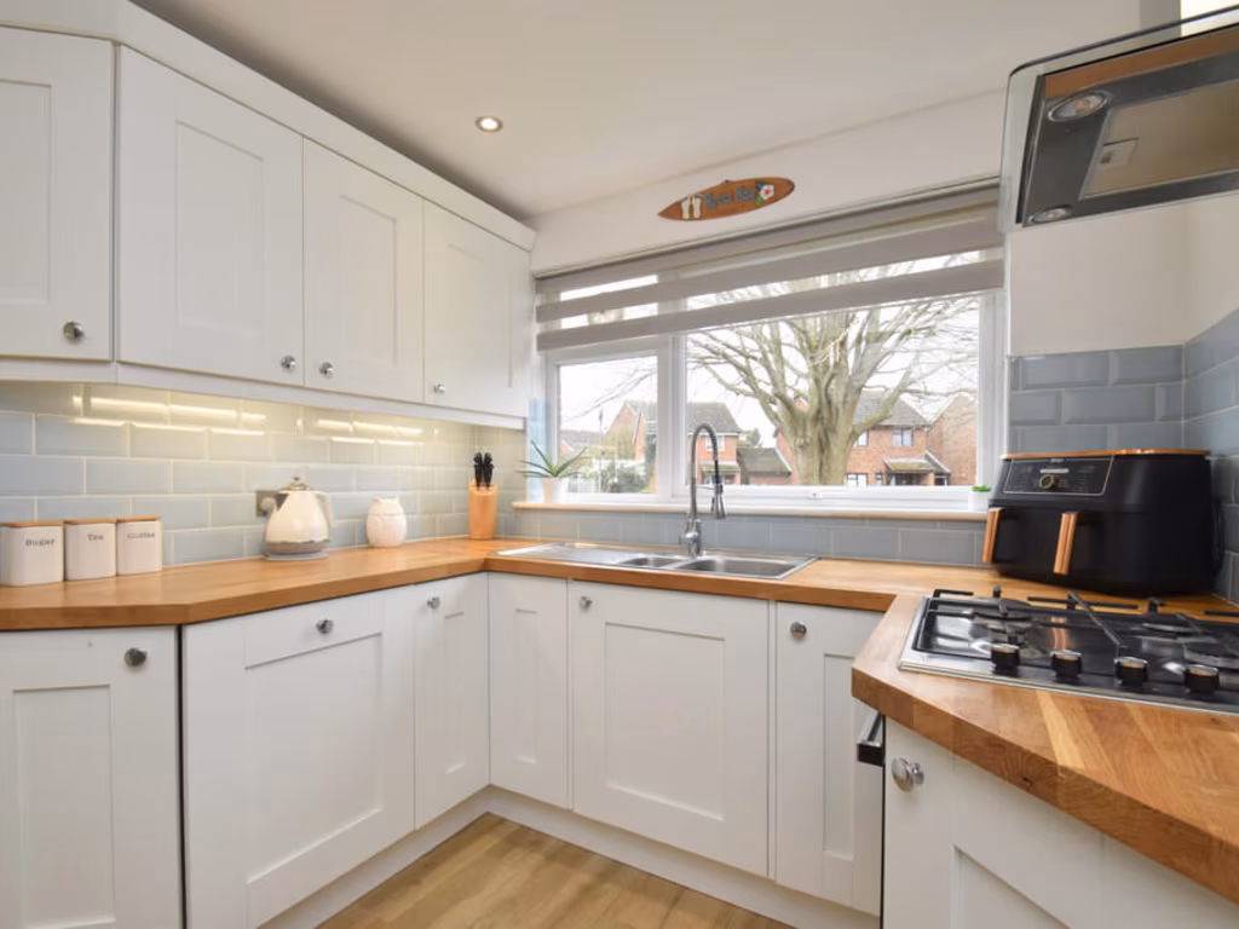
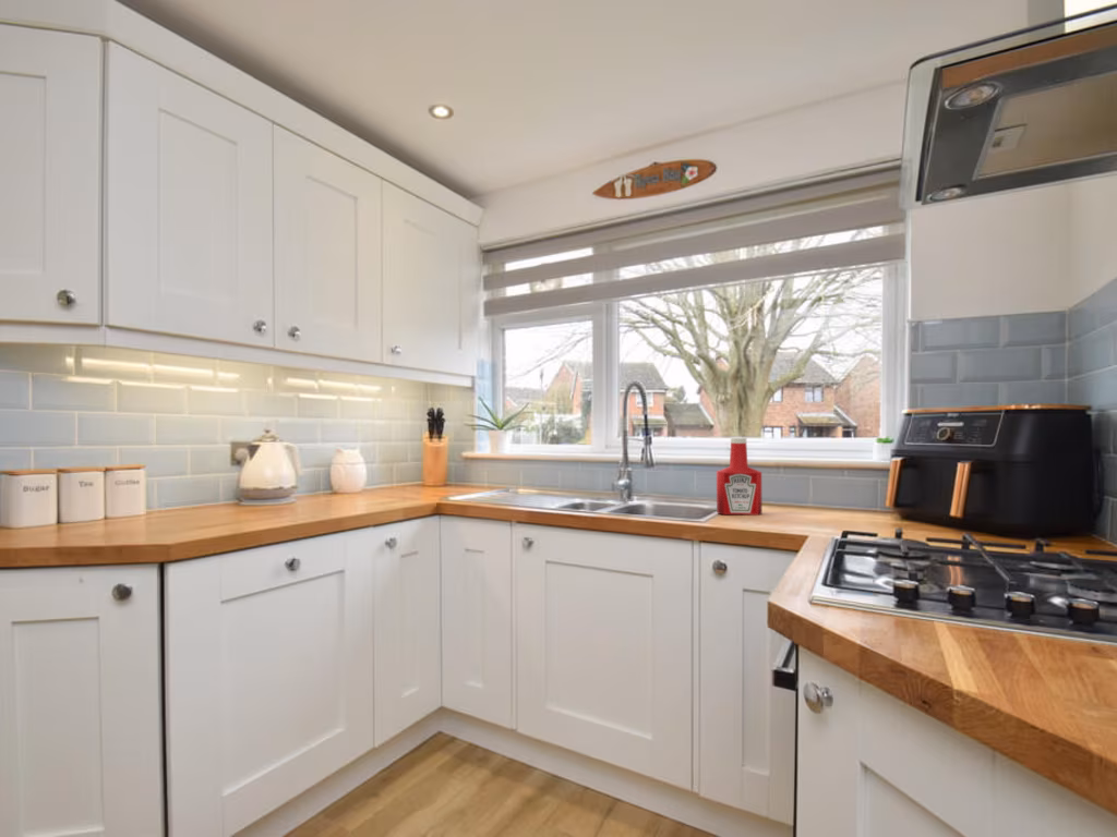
+ soap bottle [716,437,762,517]
